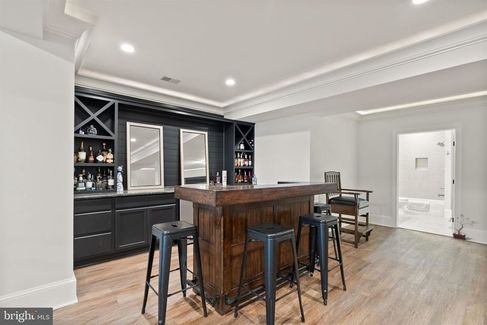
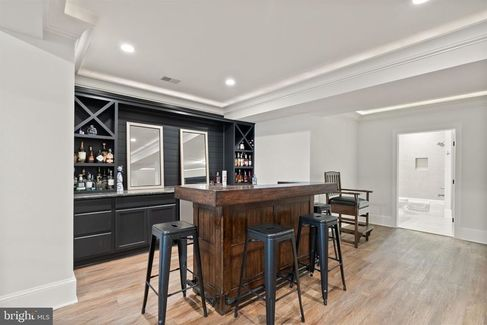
- potted plant [447,213,477,241]
